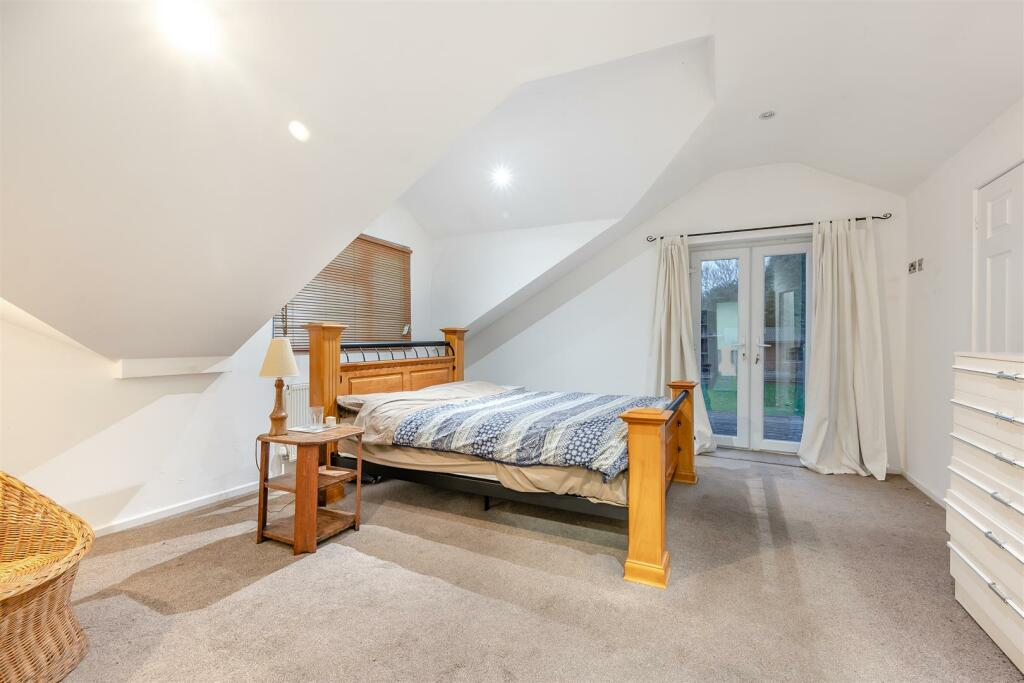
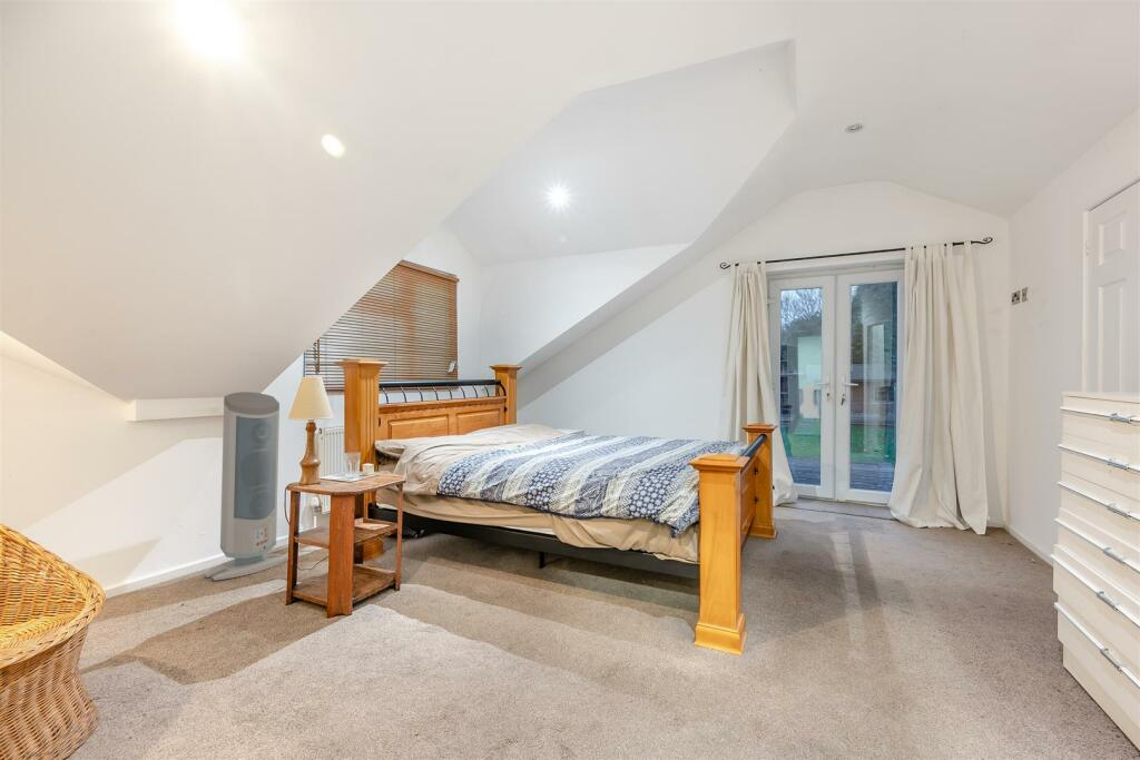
+ air purifier [204,391,288,582]
